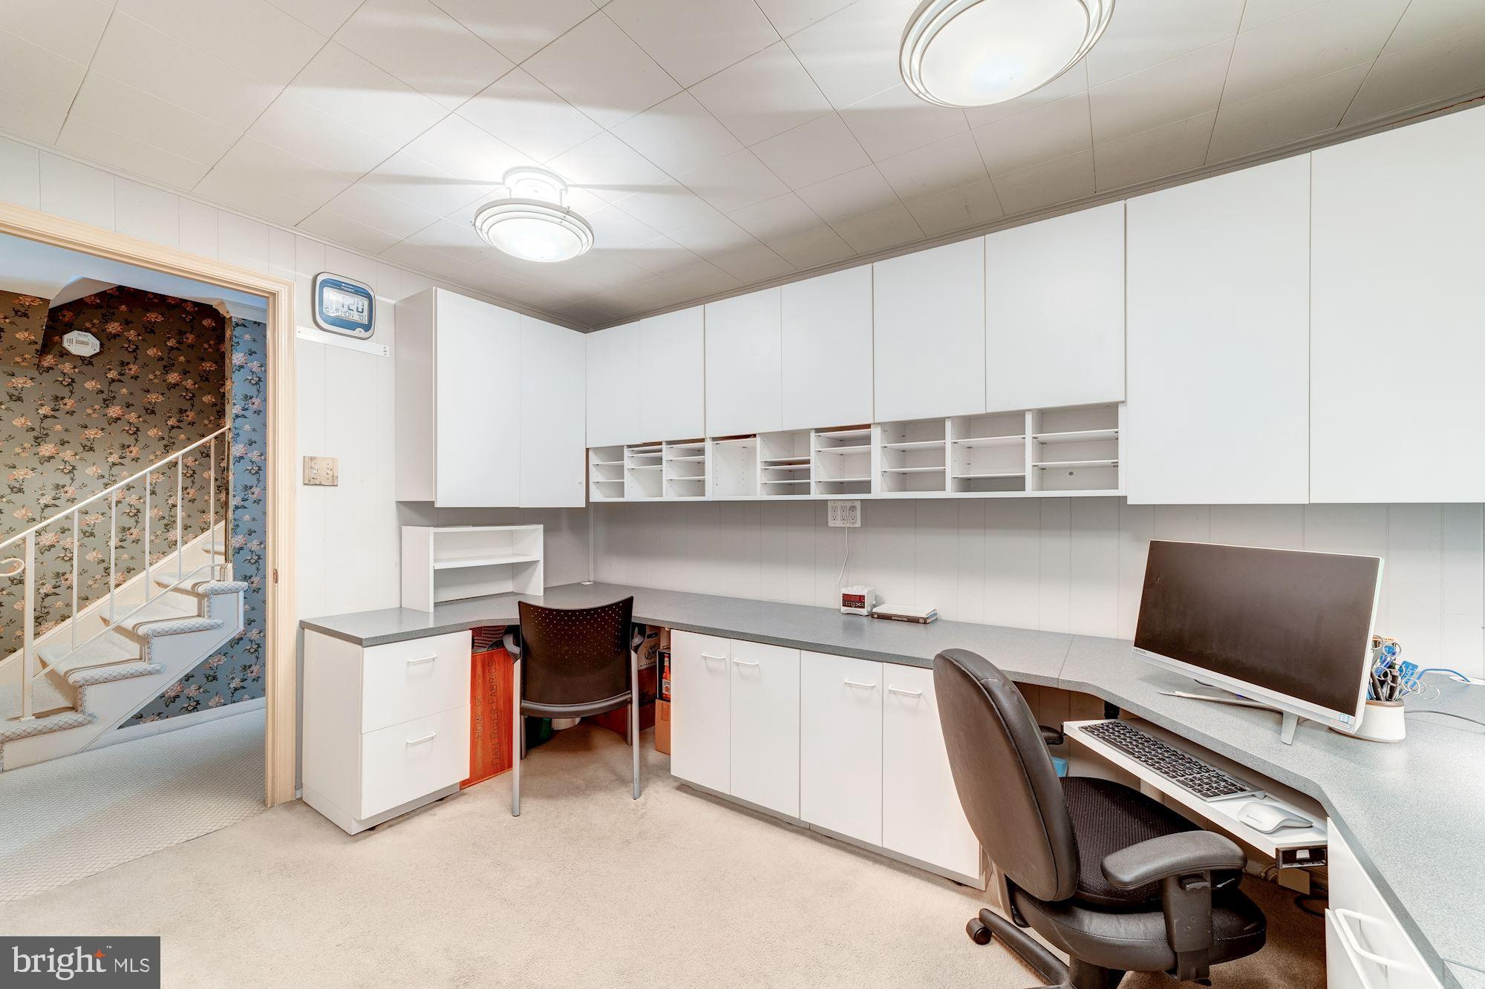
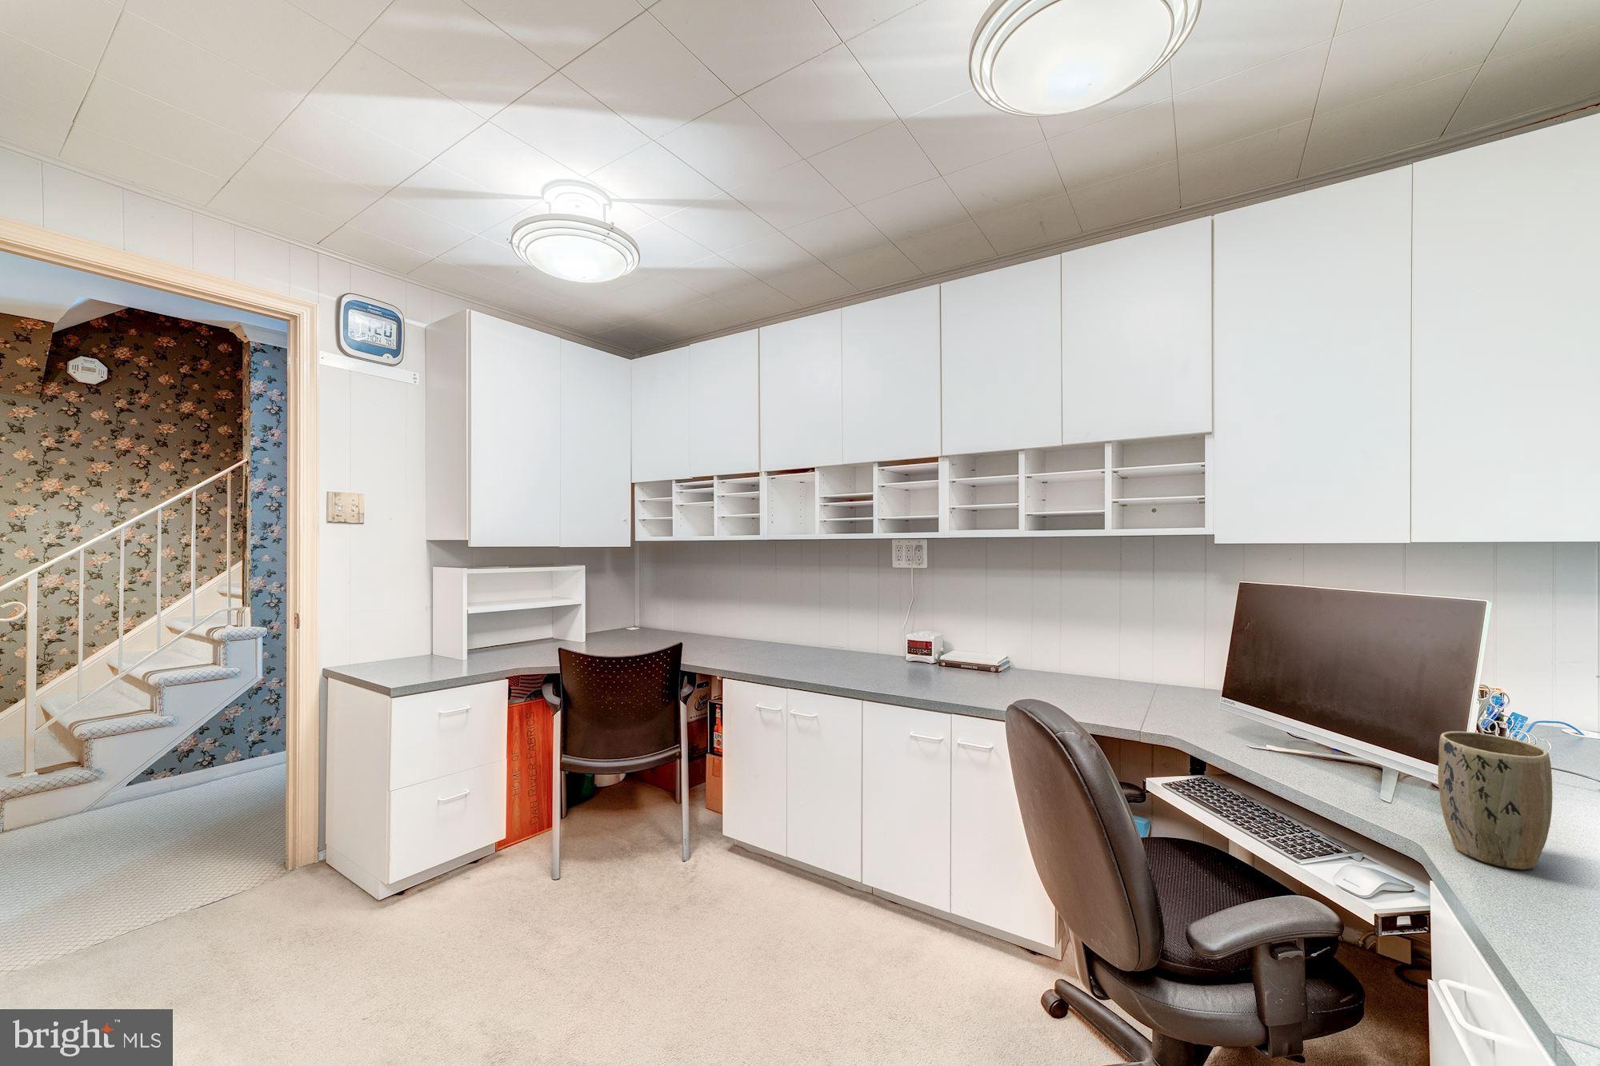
+ plant pot [1437,730,1554,870]
